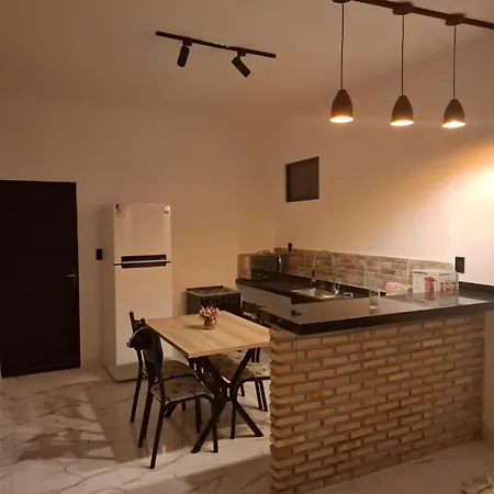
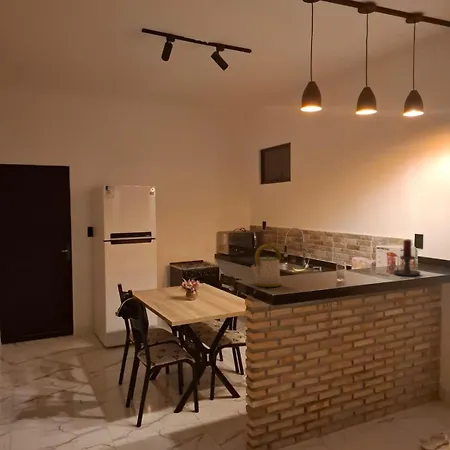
+ candle holder [388,239,422,277]
+ kettle [250,243,283,288]
